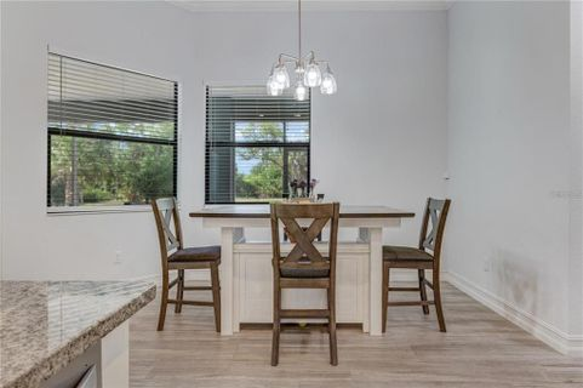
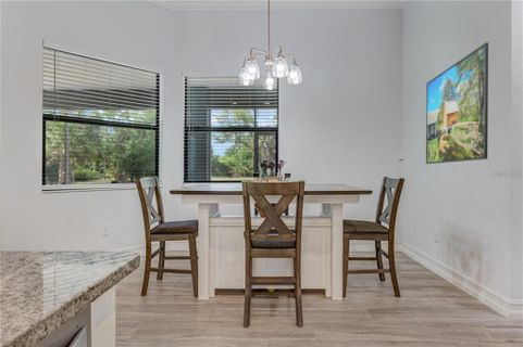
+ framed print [425,41,489,165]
